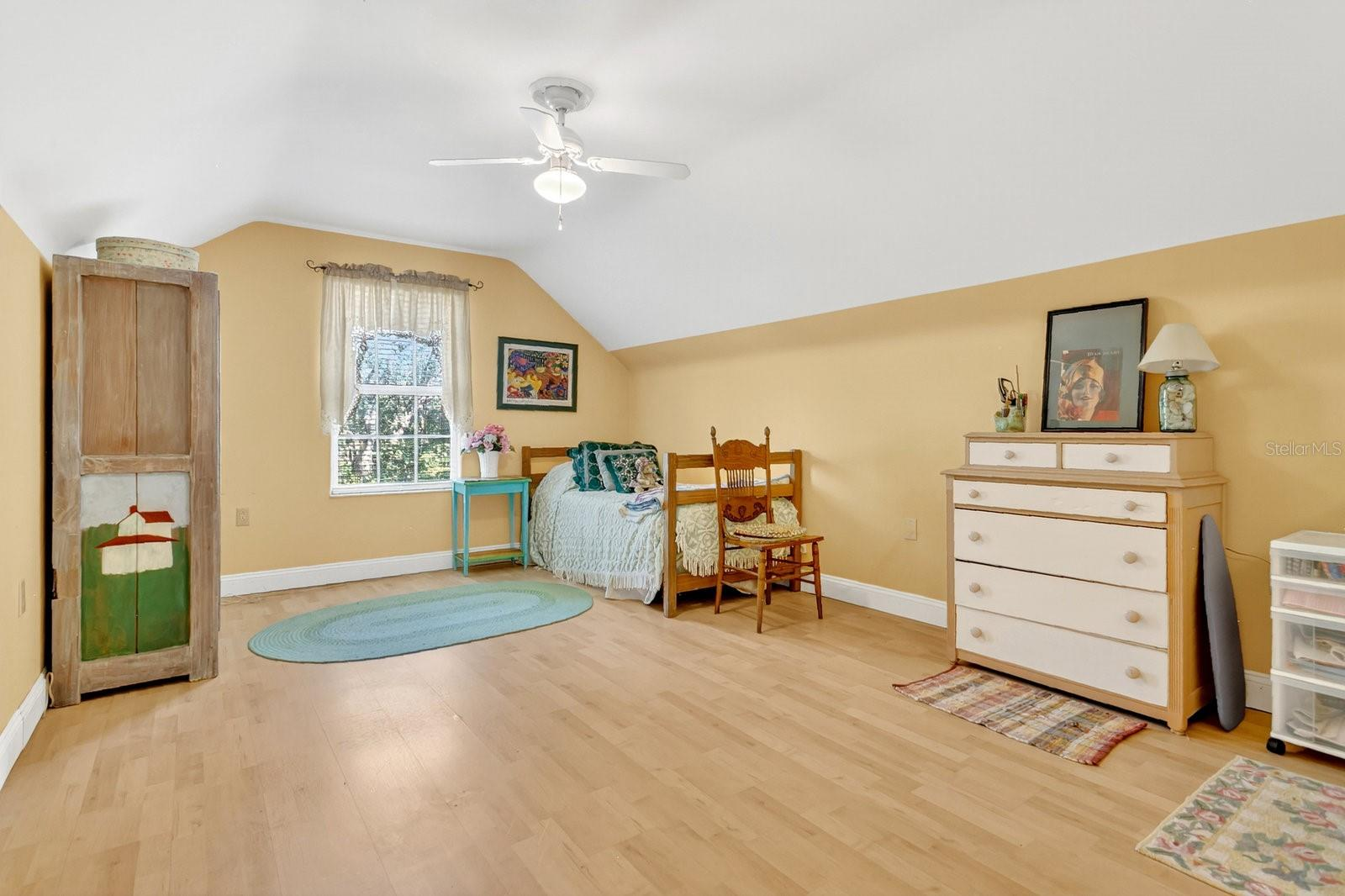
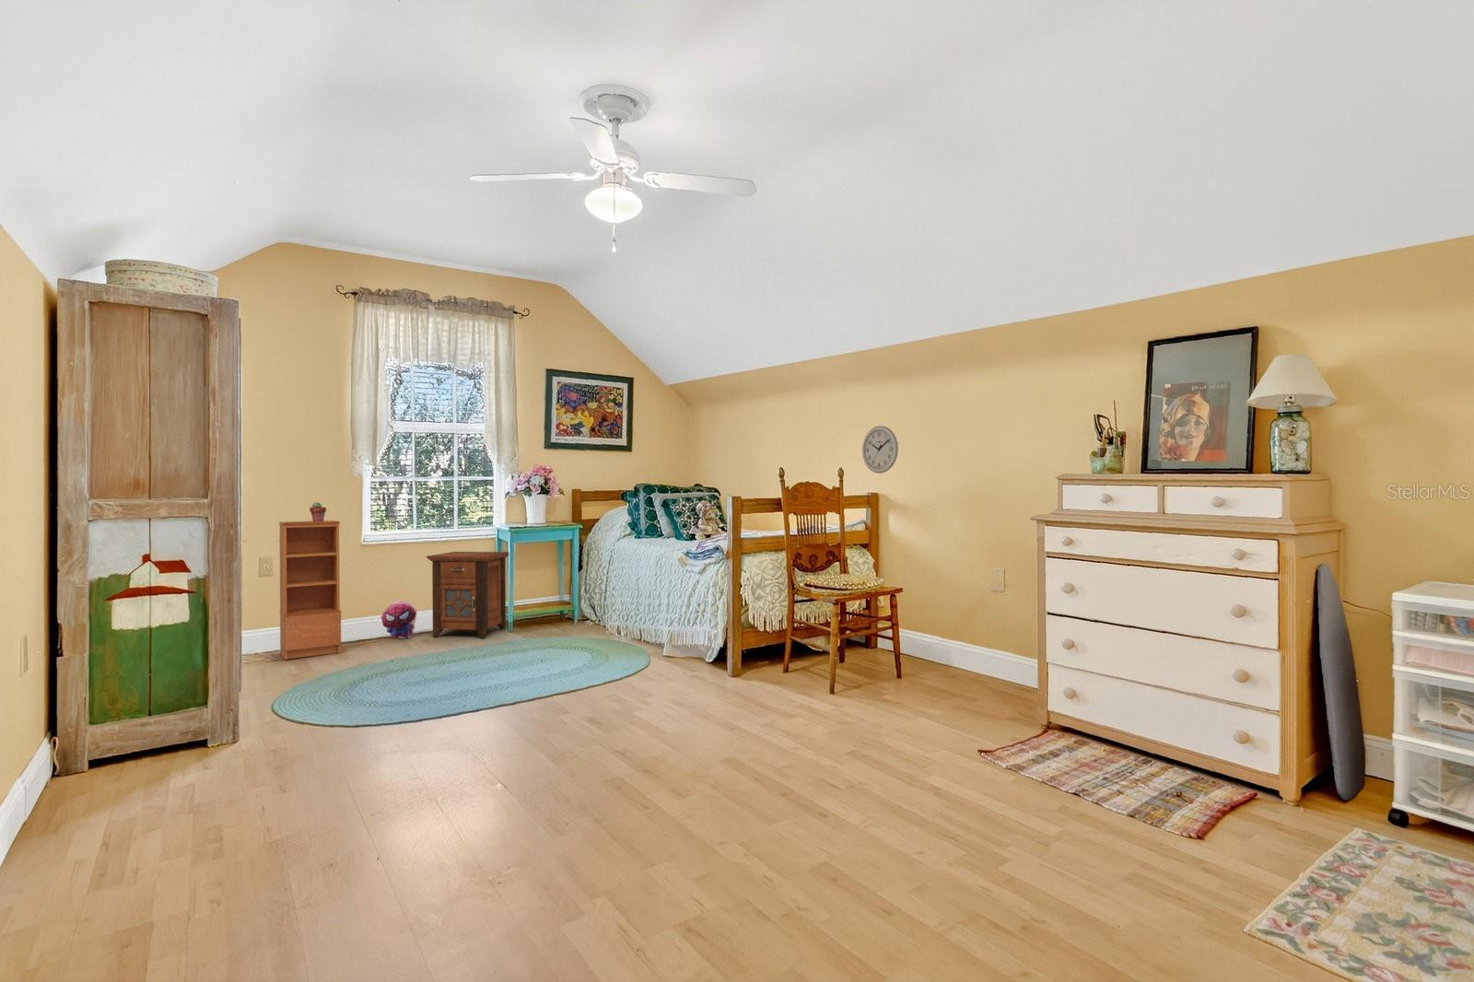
+ wall clock [861,424,899,475]
+ potted succulent [309,501,327,522]
+ plush toy [379,598,418,640]
+ bookcase [278,519,342,661]
+ nightstand [425,551,510,639]
